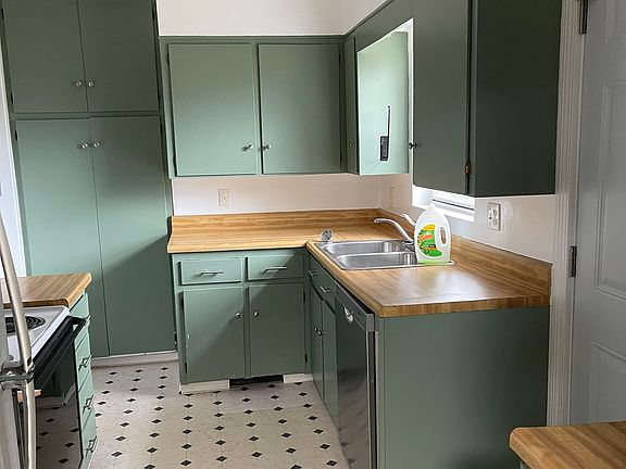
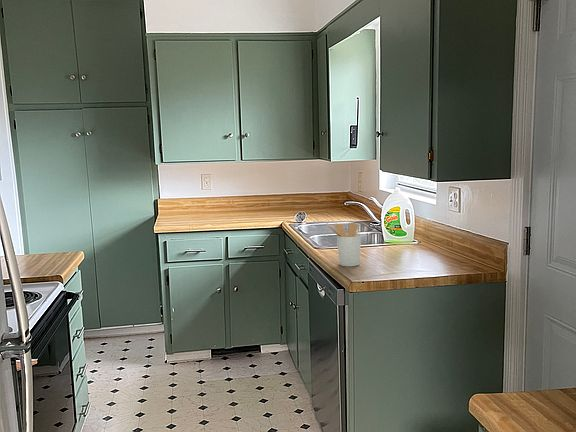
+ utensil holder [325,221,362,267]
